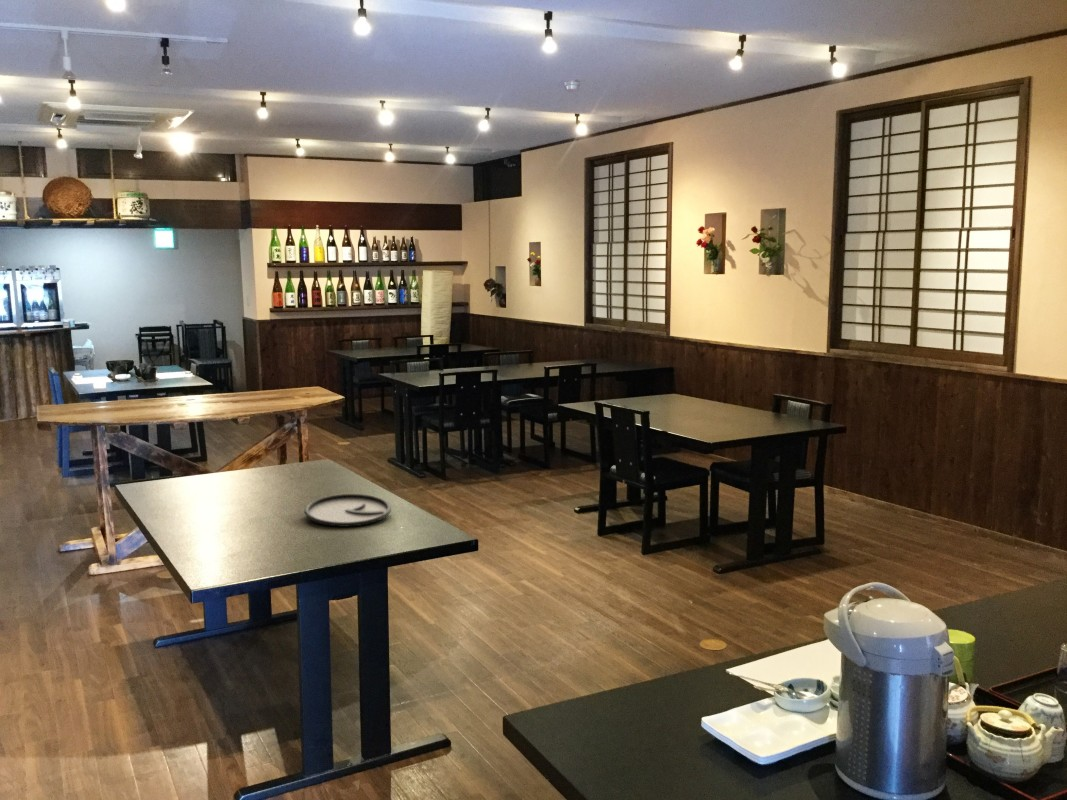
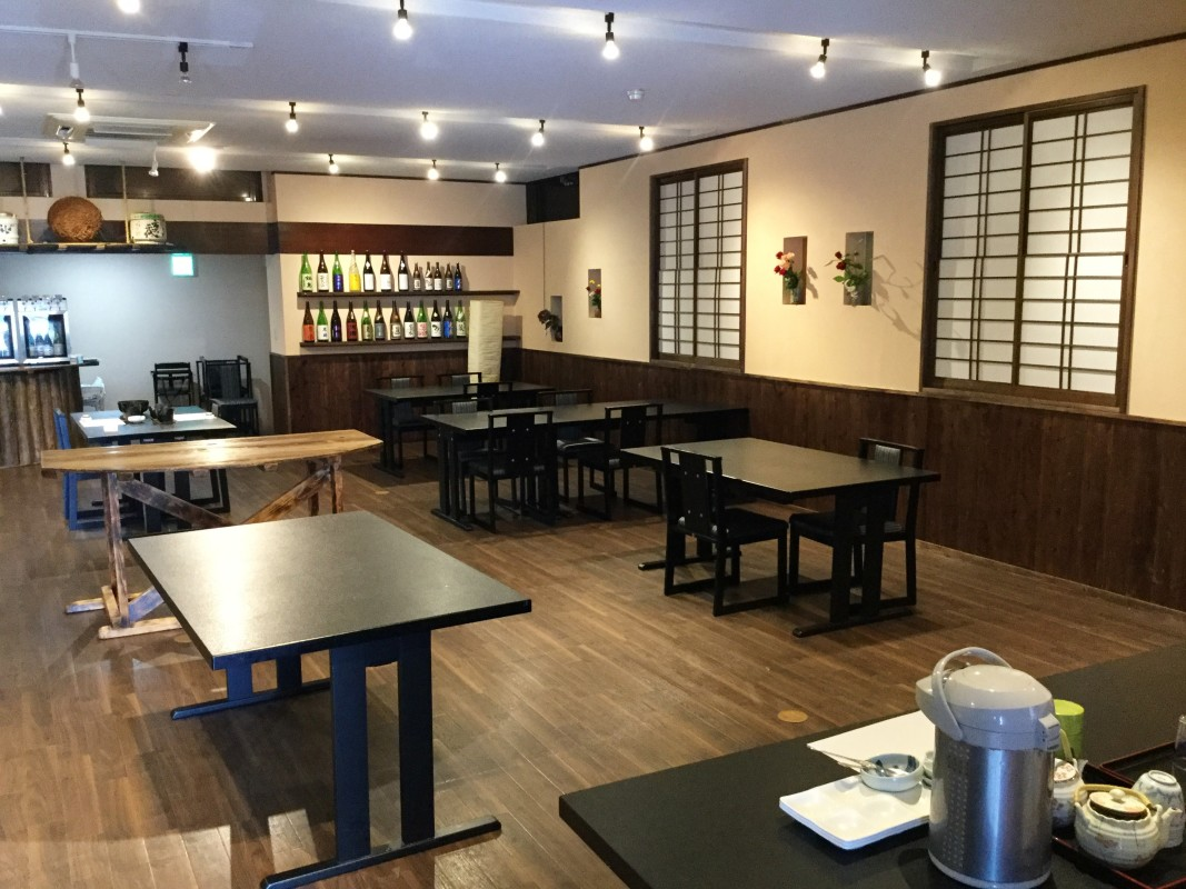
- plate [304,493,392,528]
